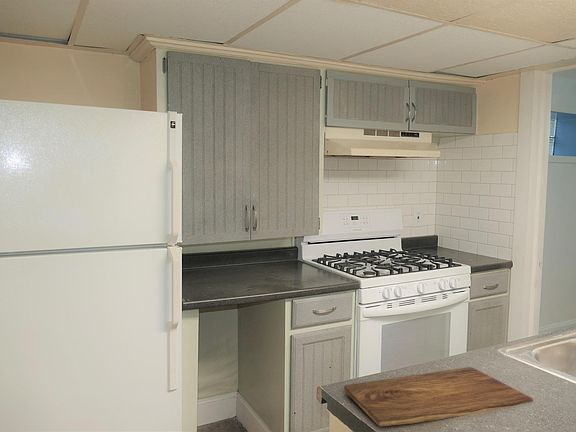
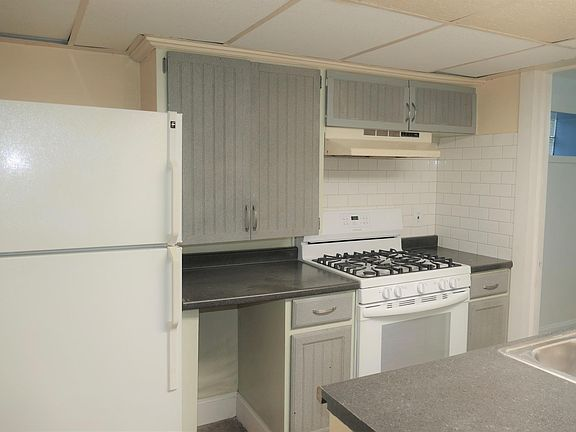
- cutting board [343,366,534,428]
